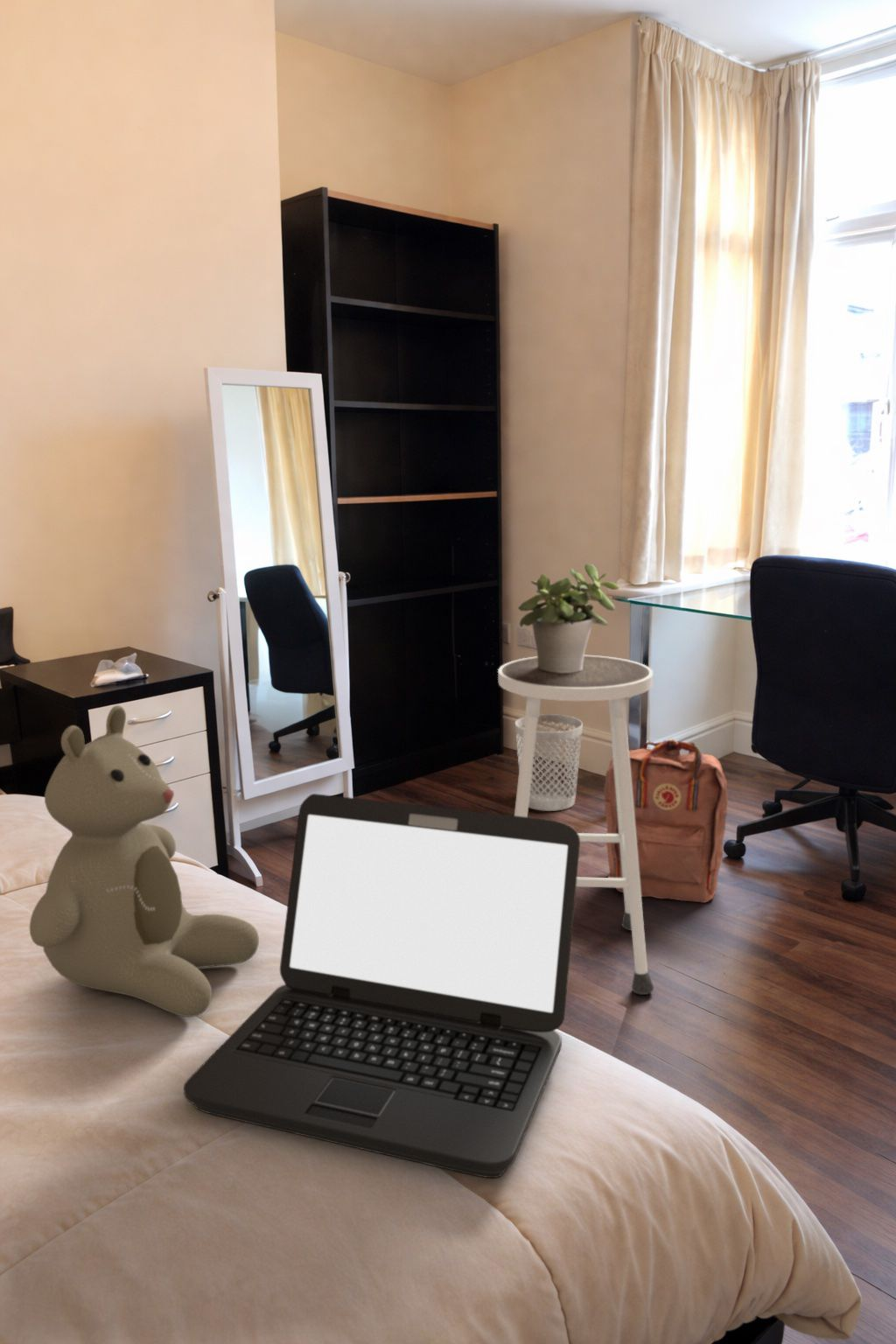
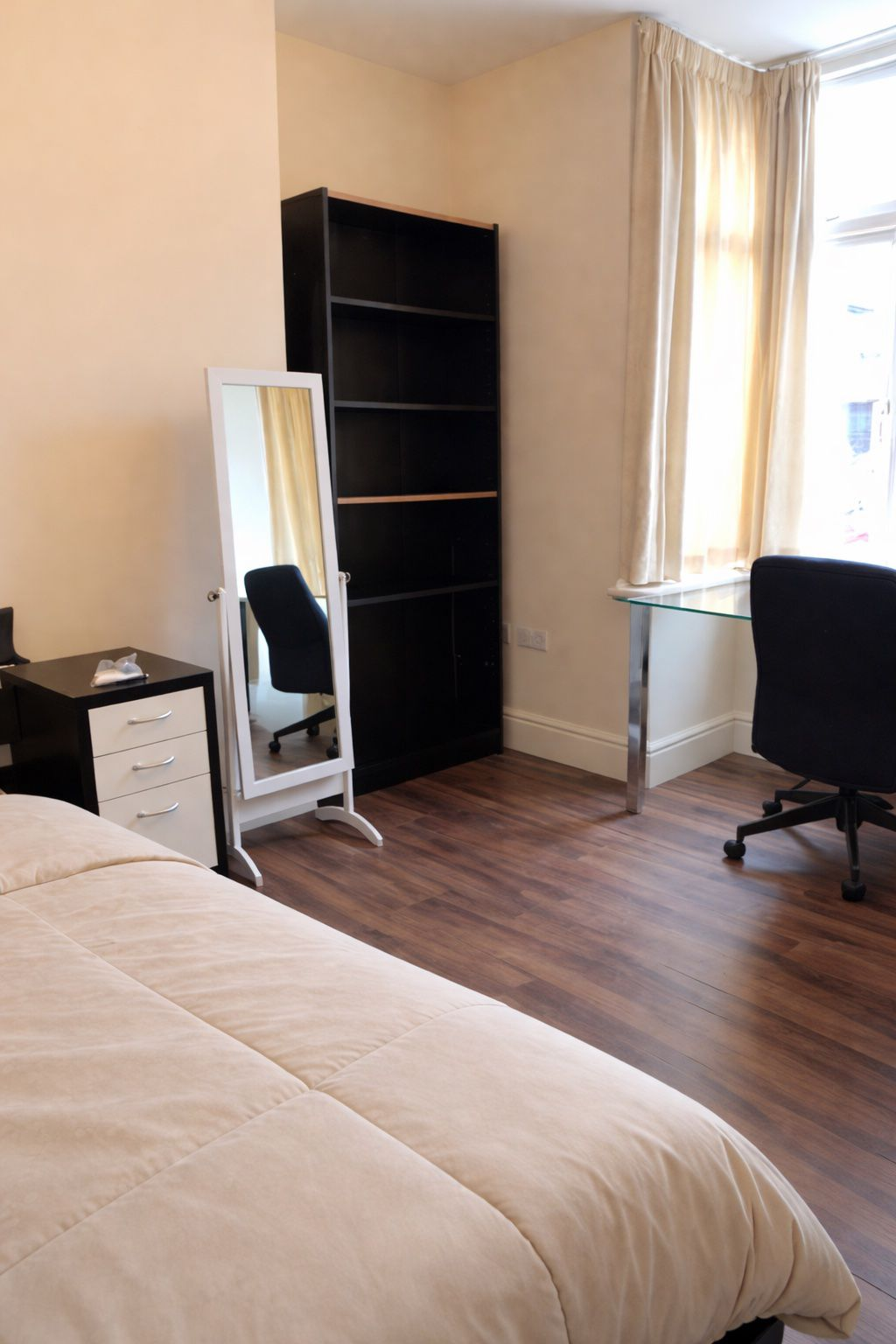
- stool [497,655,655,996]
- potted plant [517,563,620,674]
- backpack [603,739,729,904]
- wastebasket [514,713,584,812]
- teddy bear [29,704,260,1018]
- laptop [183,793,581,1179]
